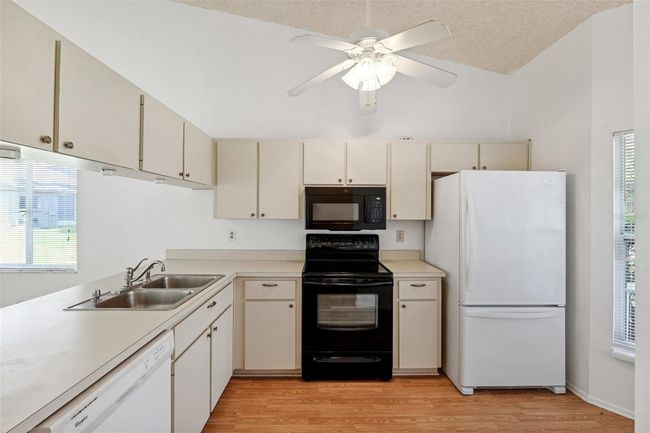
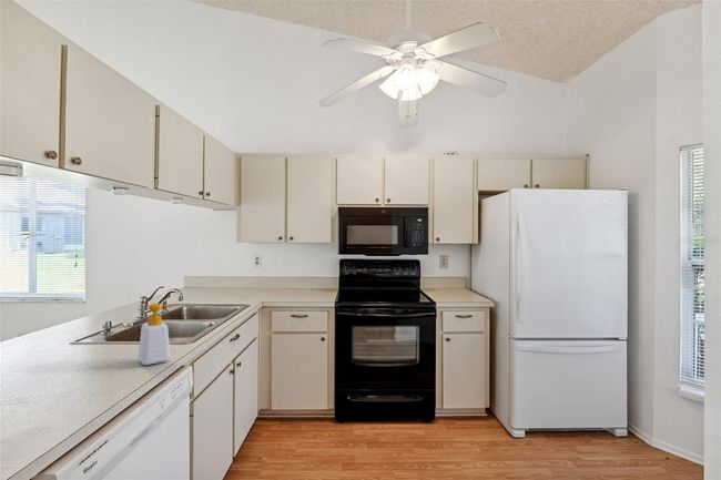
+ soap bottle [136,303,181,366]
